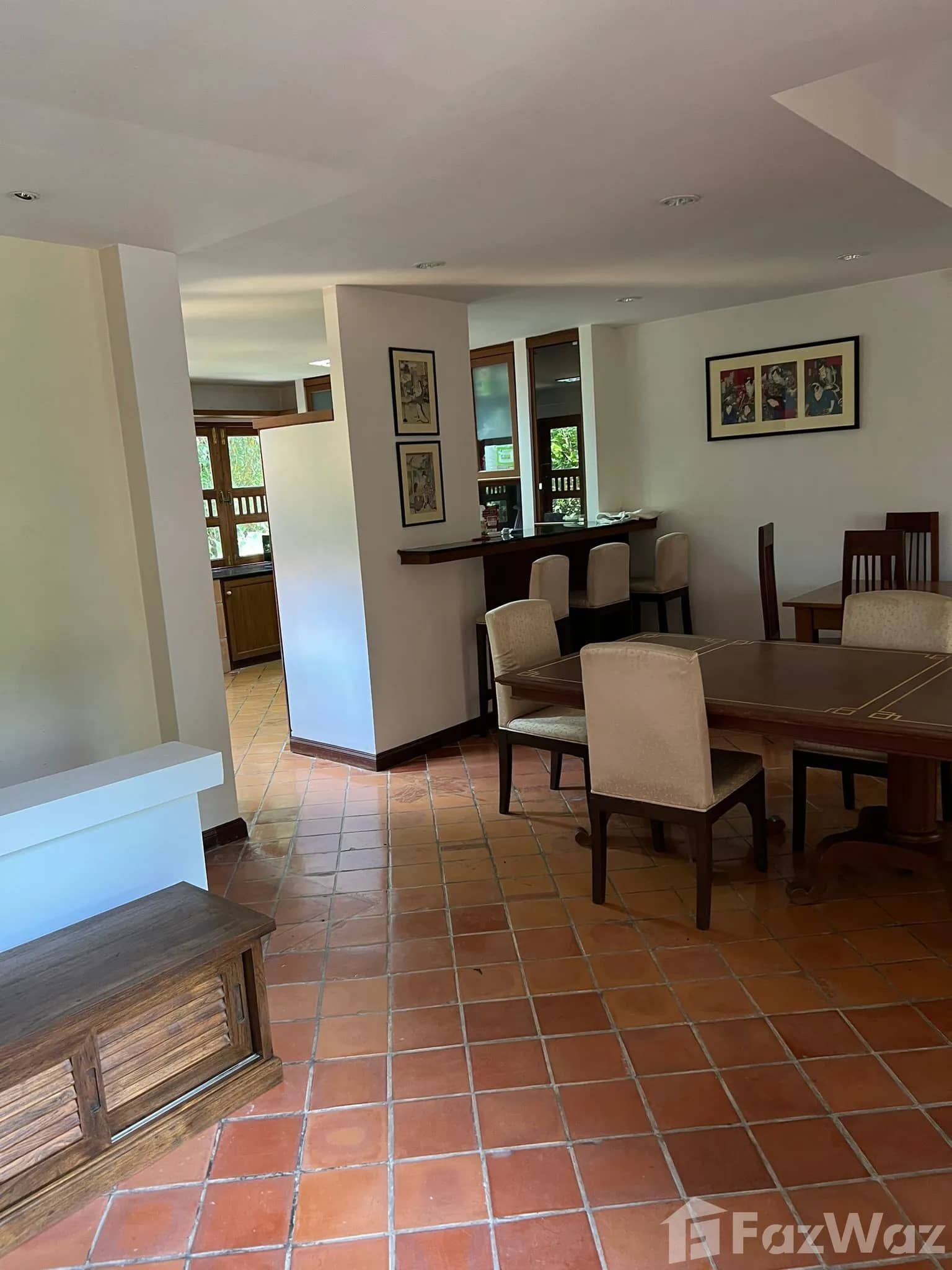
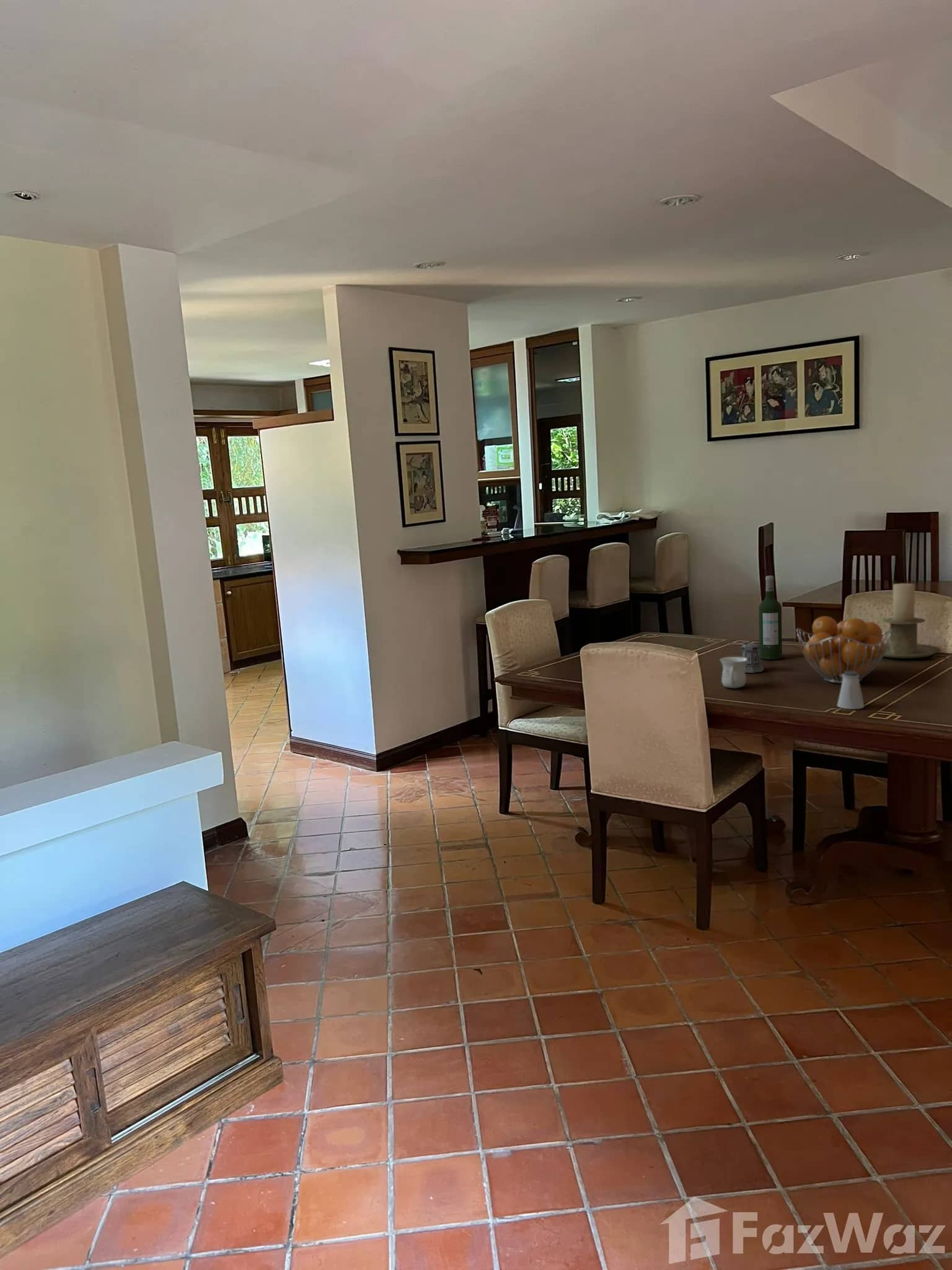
+ fruit basket [796,615,891,684]
+ mug [719,656,747,689]
+ candle holder [881,583,941,659]
+ wine bottle [758,575,783,660]
+ pepper shaker [741,641,772,673]
+ saltshaker [837,671,865,710]
